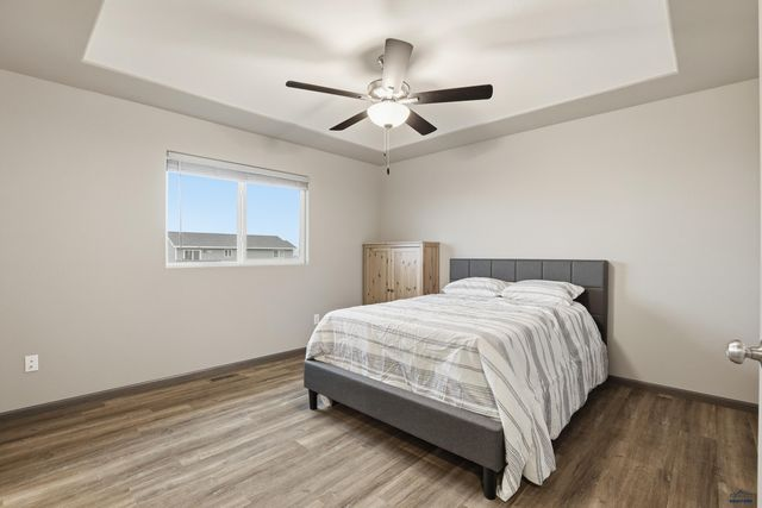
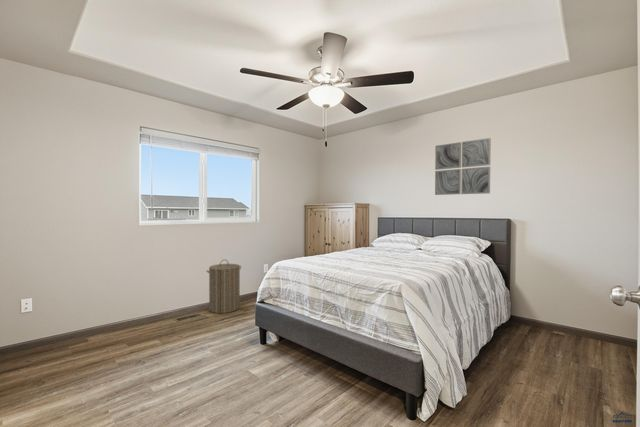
+ wall art [434,137,492,196]
+ laundry hamper [206,258,242,314]
